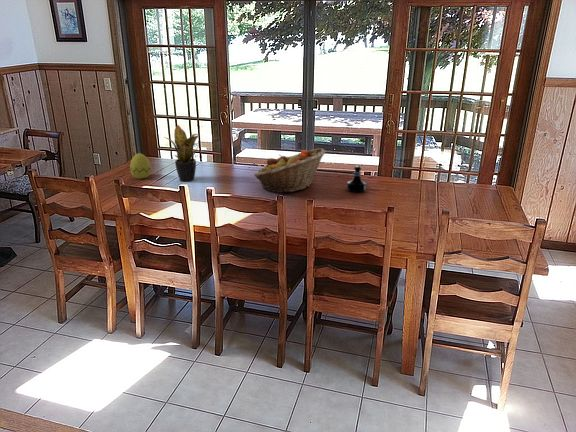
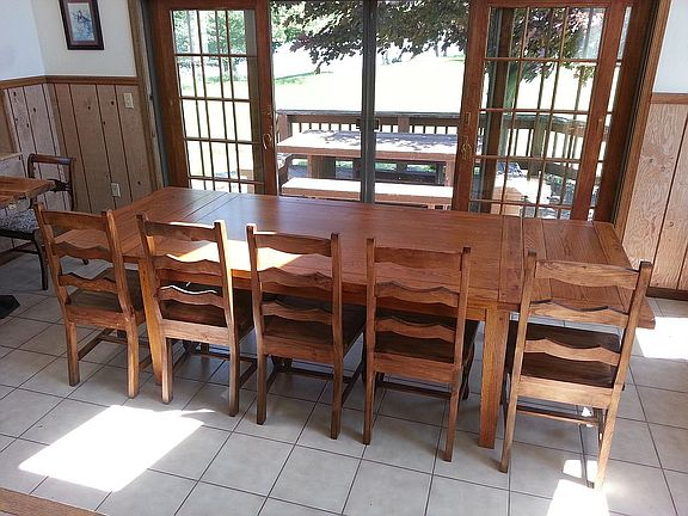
- potted plant [163,124,201,182]
- fruit basket [253,147,326,194]
- tequila bottle [346,165,368,193]
- decorative egg [129,152,152,180]
